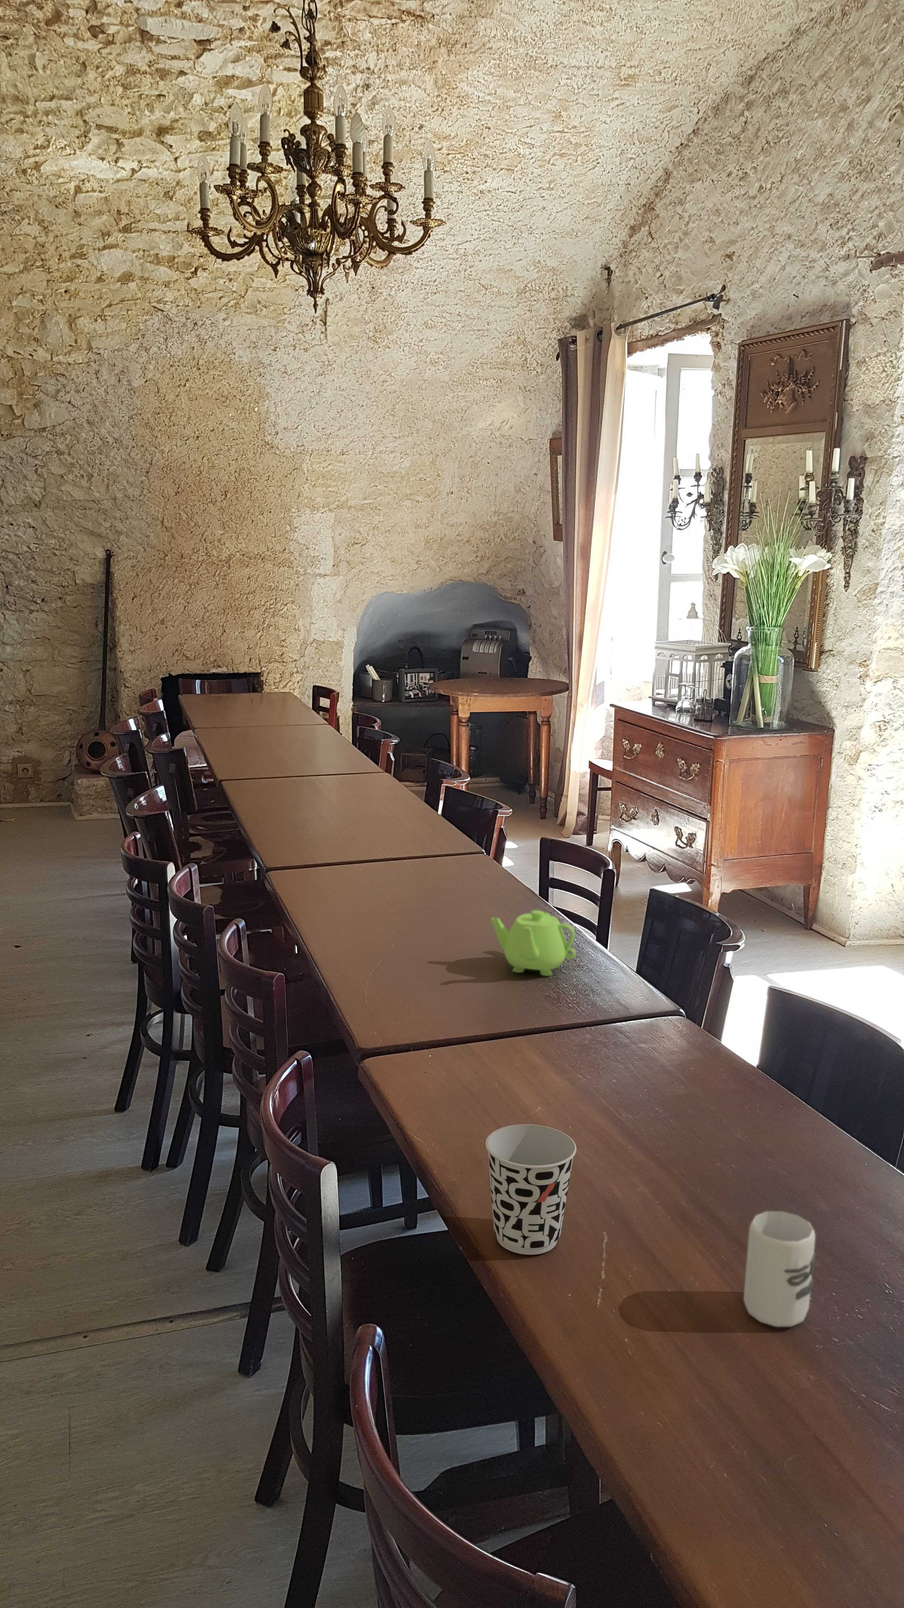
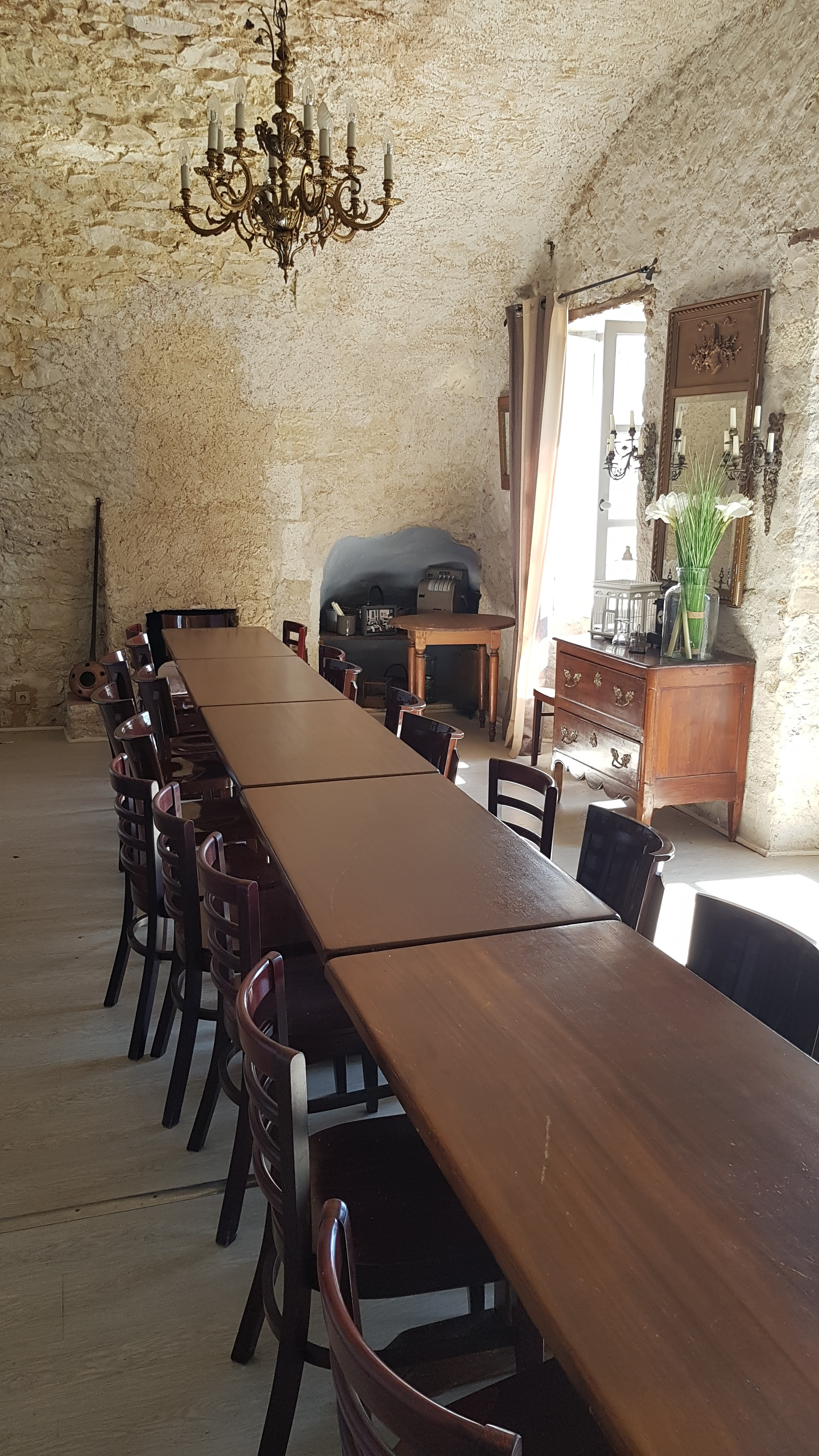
- teapot [491,910,576,976]
- cup [743,1210,817,1327]
- cup [485,1124,577,1255]
